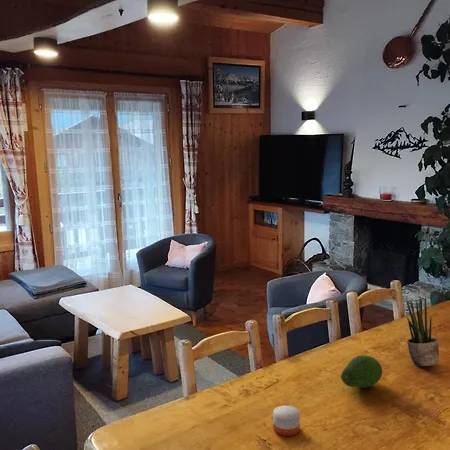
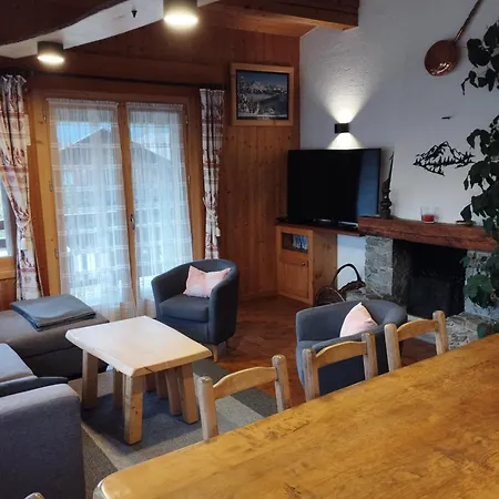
- fruit [340,354,383,389]
- candle [272,405,301,437]
- potted plant [405,295,440,367]
